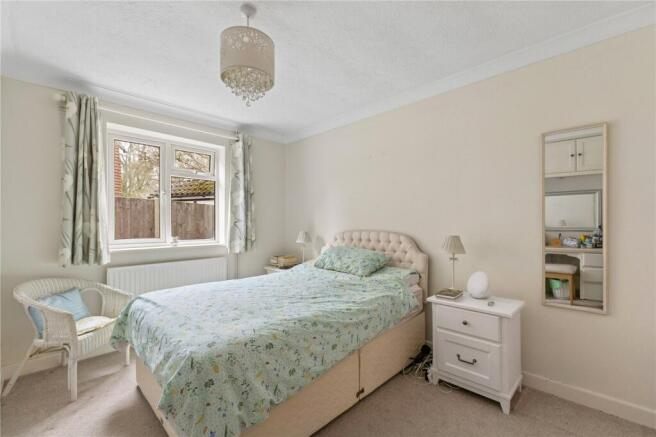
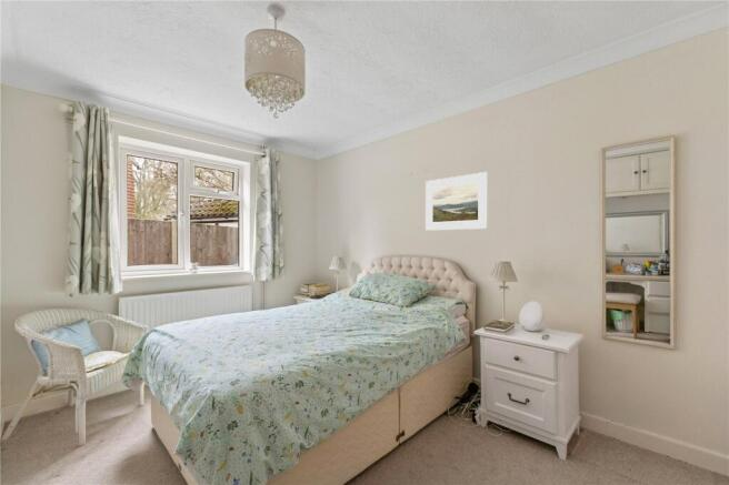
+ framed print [425,171,489,232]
